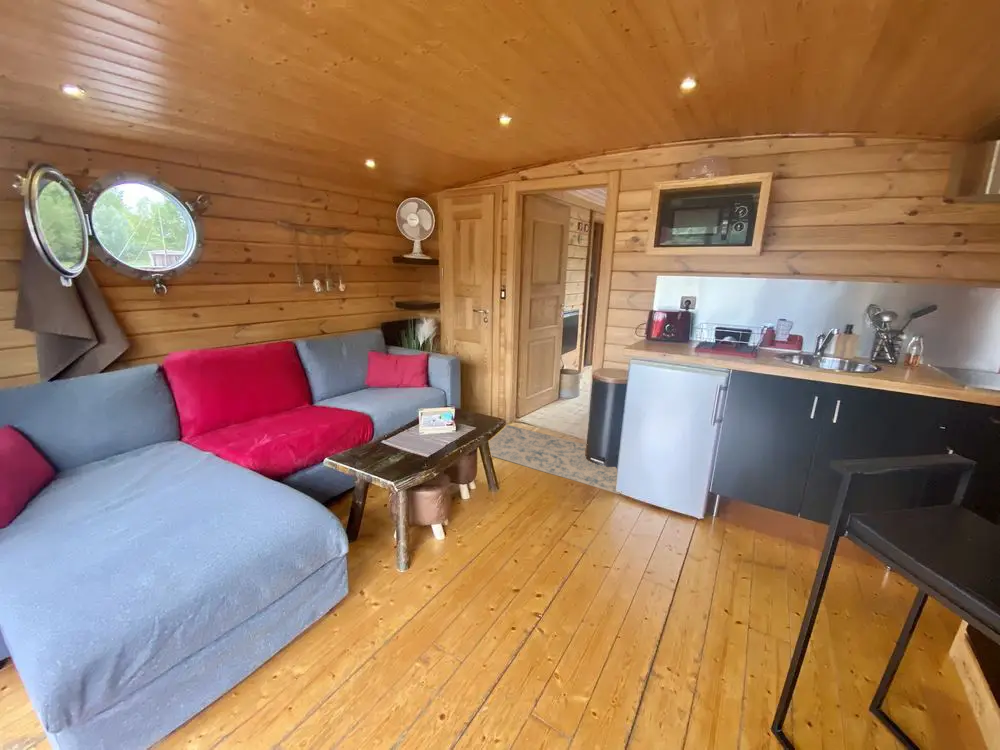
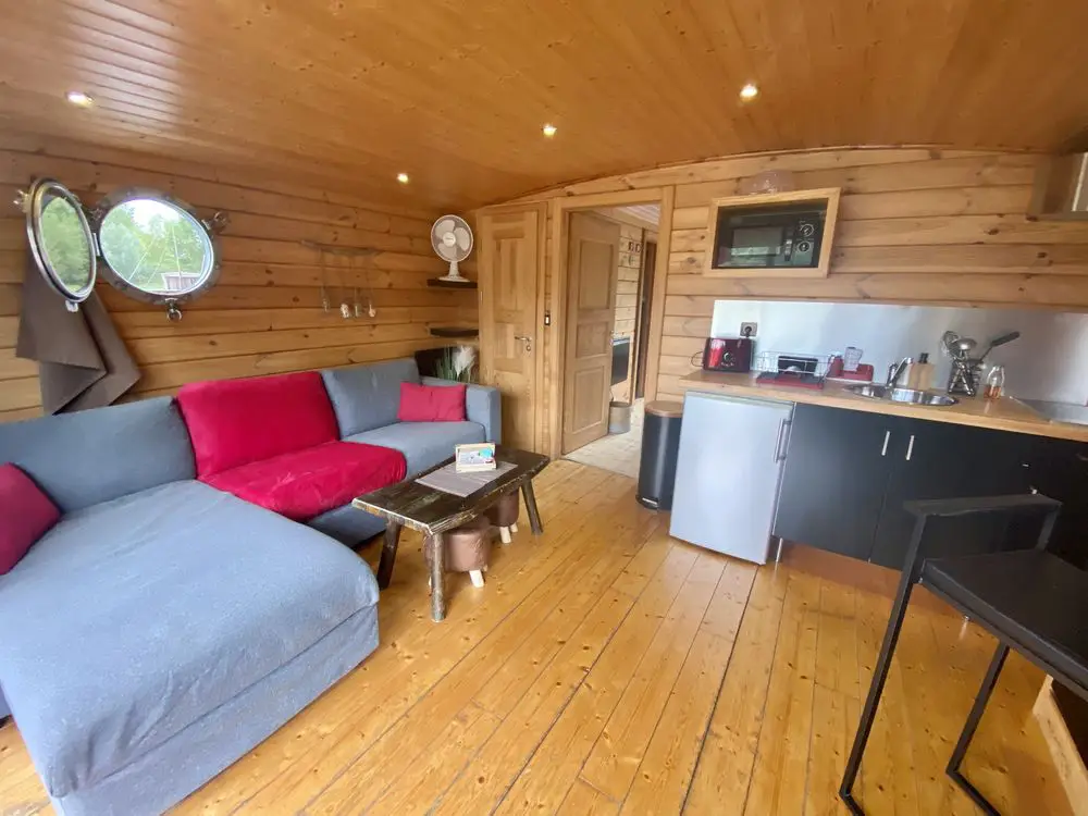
- rug [488,424,621,495]
